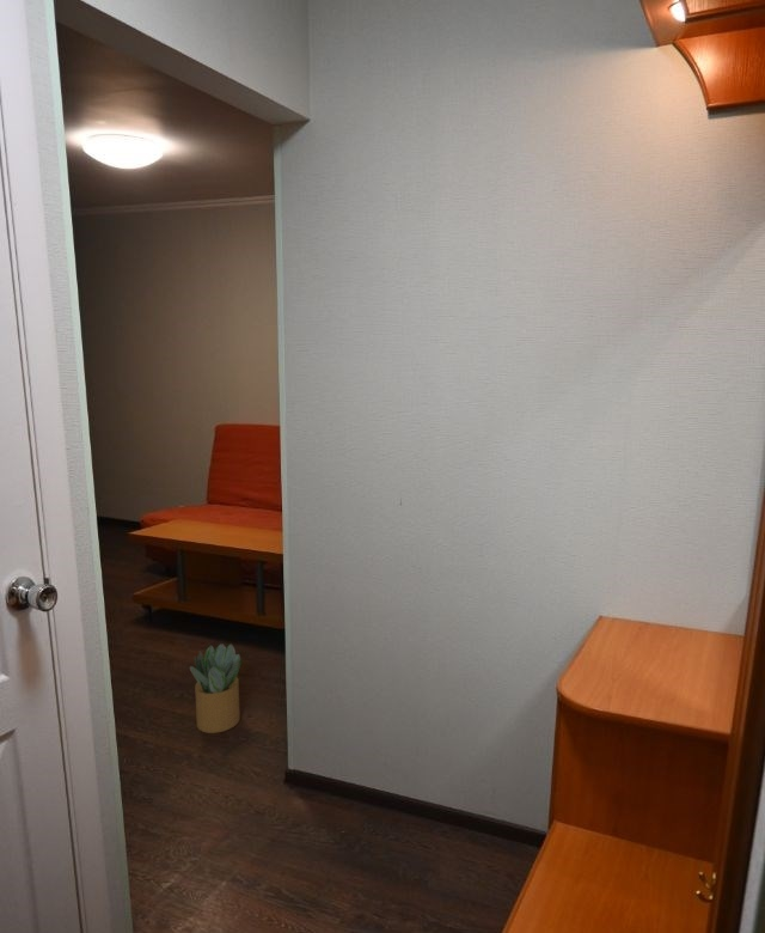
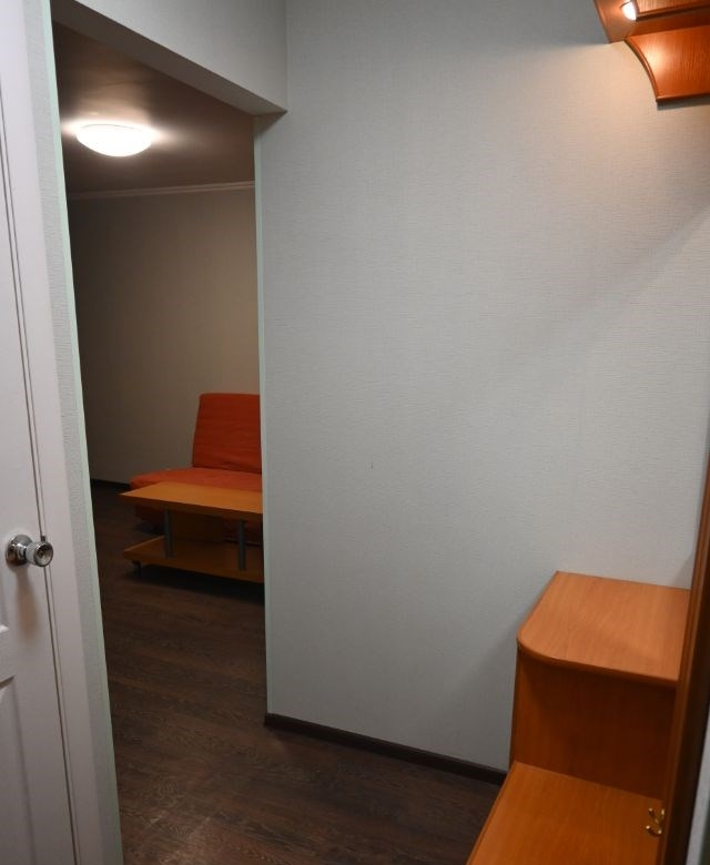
- potted plant [189,642,241,734]
